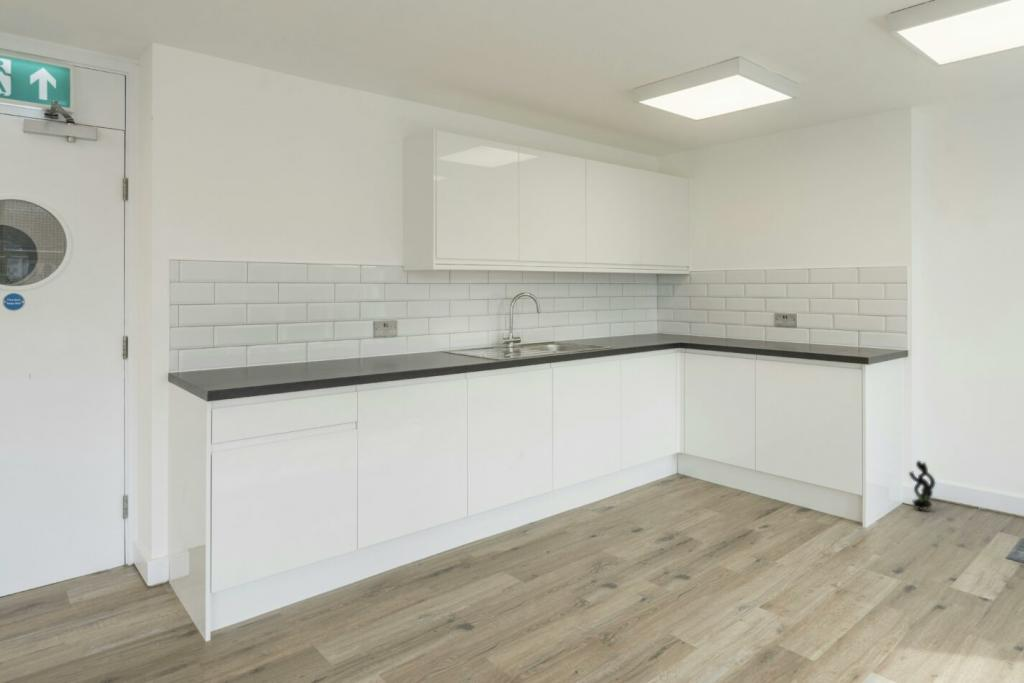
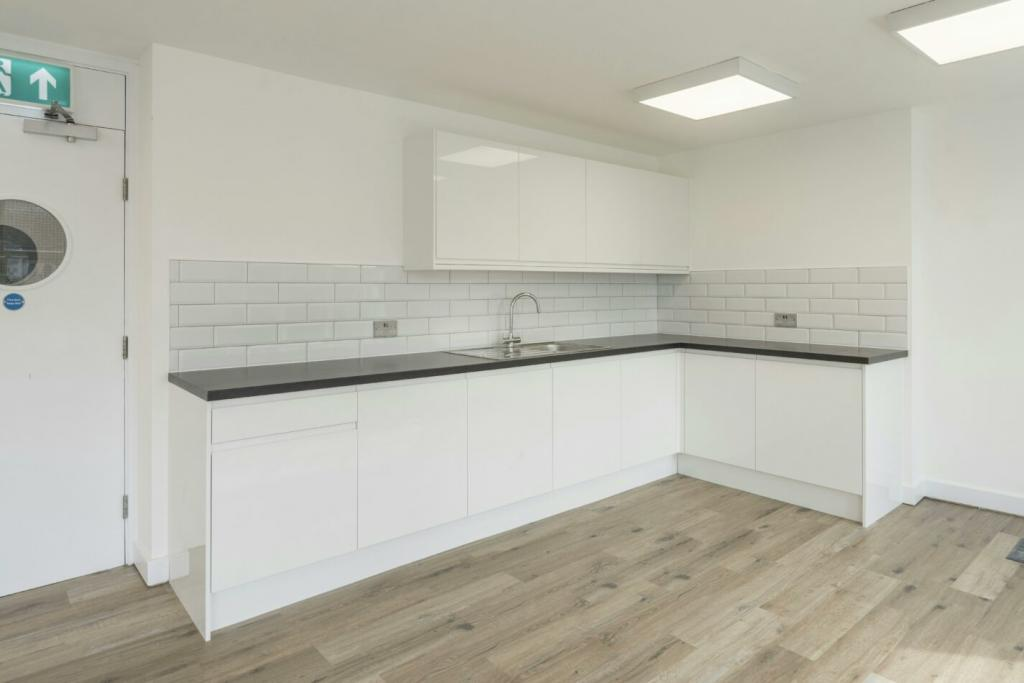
- decorative plant [908,460,936,511]
